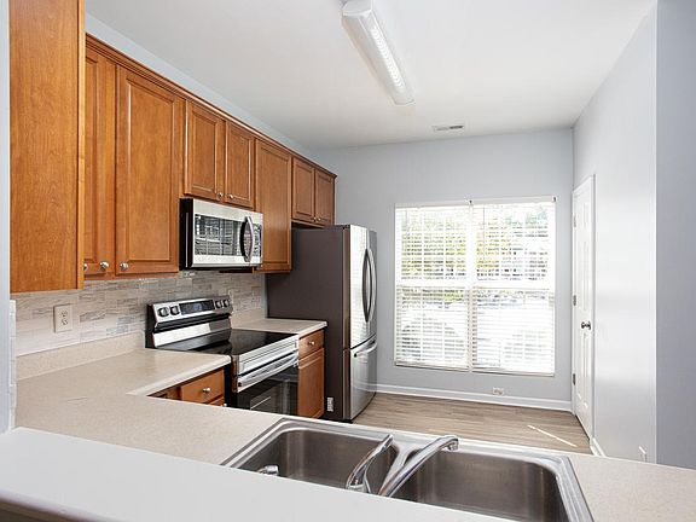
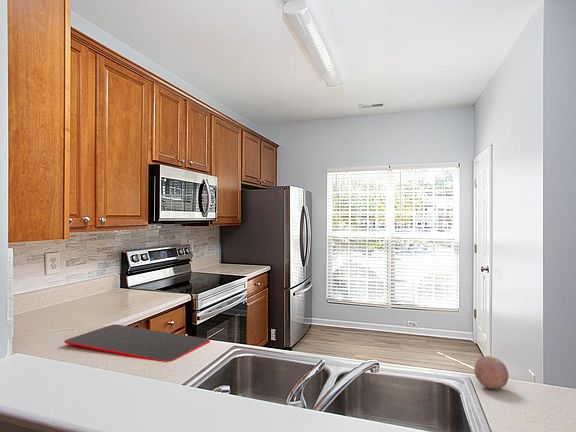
+ cutting board [63,323,211,363]
+ fruit [473,355,510,390]
